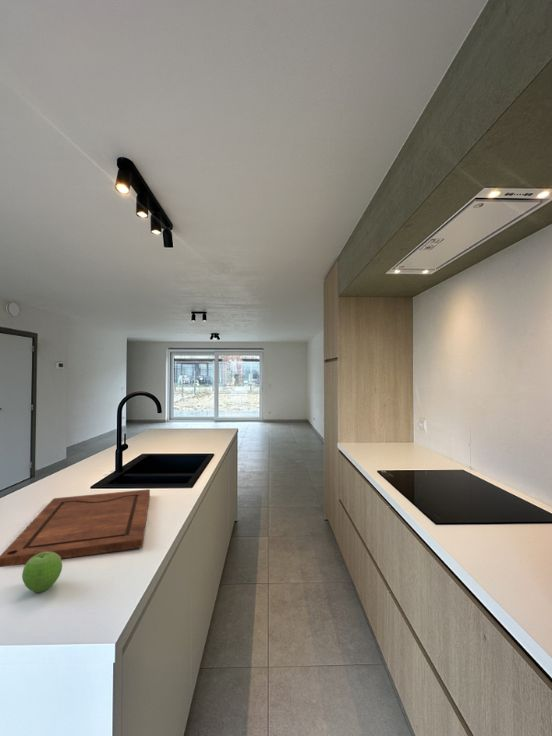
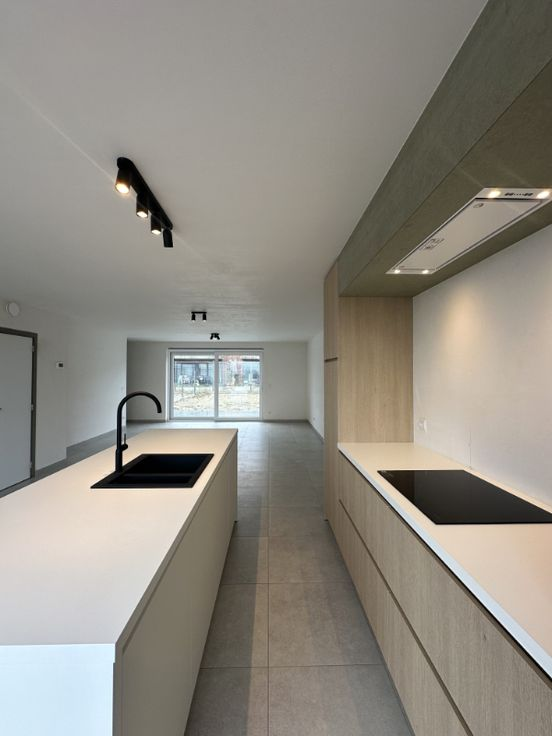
- cutting board [0,488,151,568]
- fruit [21,552,63,593]
